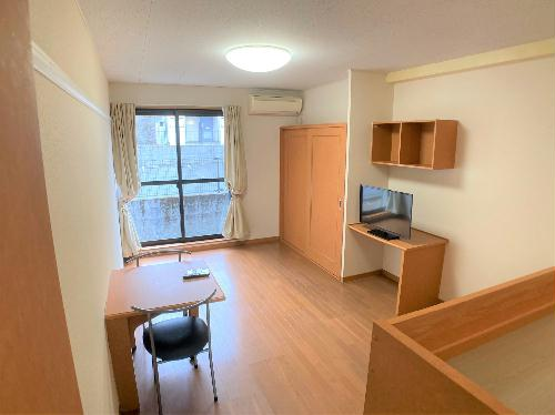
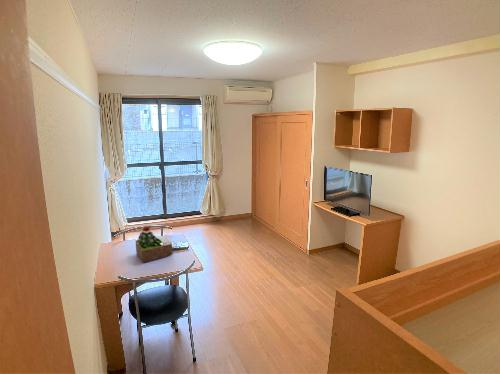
+ succulent plant [135,227,173,263]
